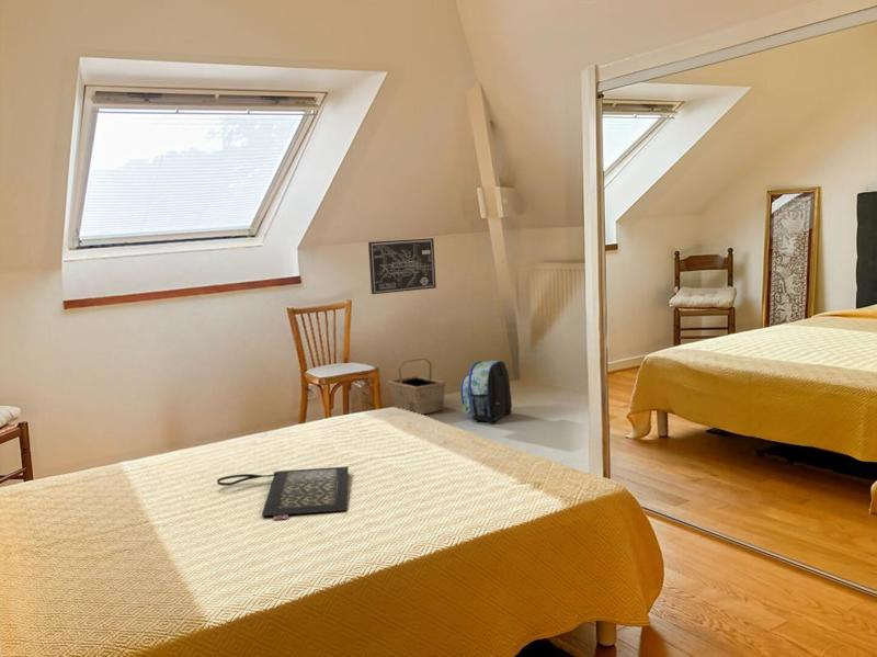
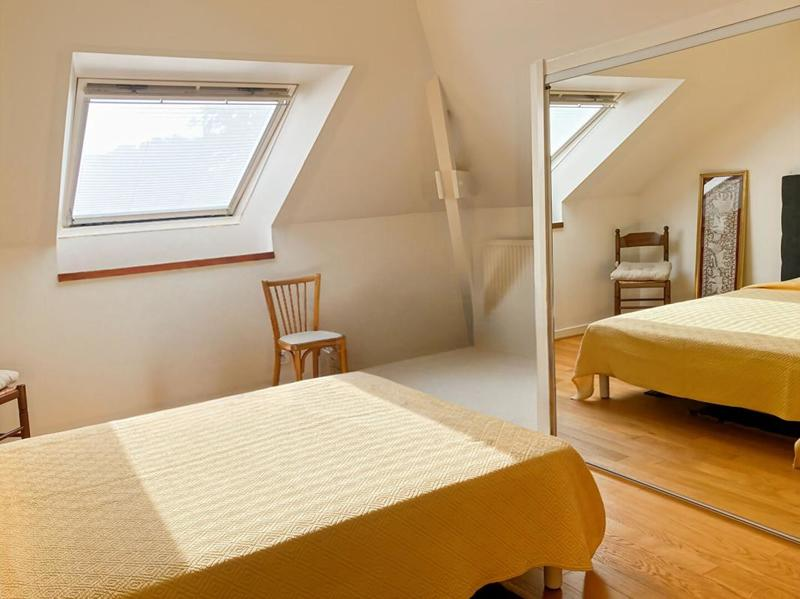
- basket [387,358,447,416]
- clutch bag [216,465,350,521]
- wall art [367,237,437,295]
- backpack [459,360,513,424]
